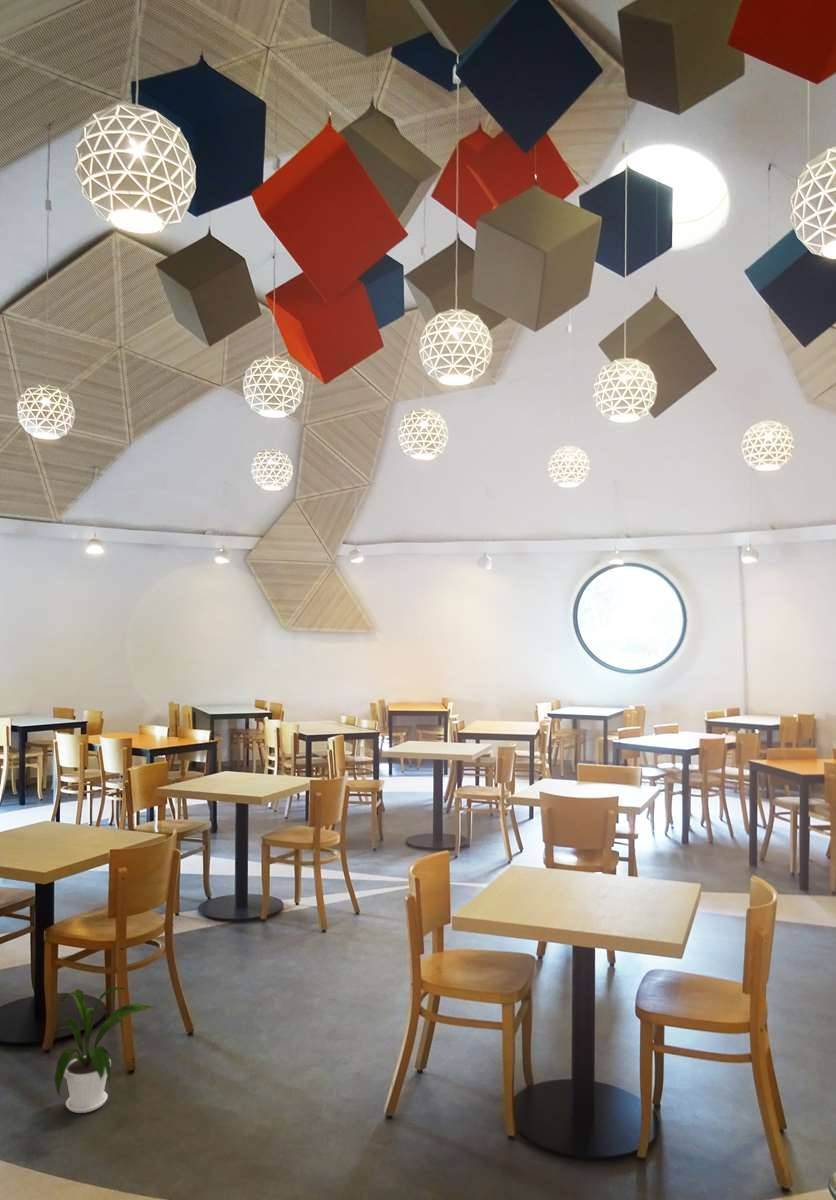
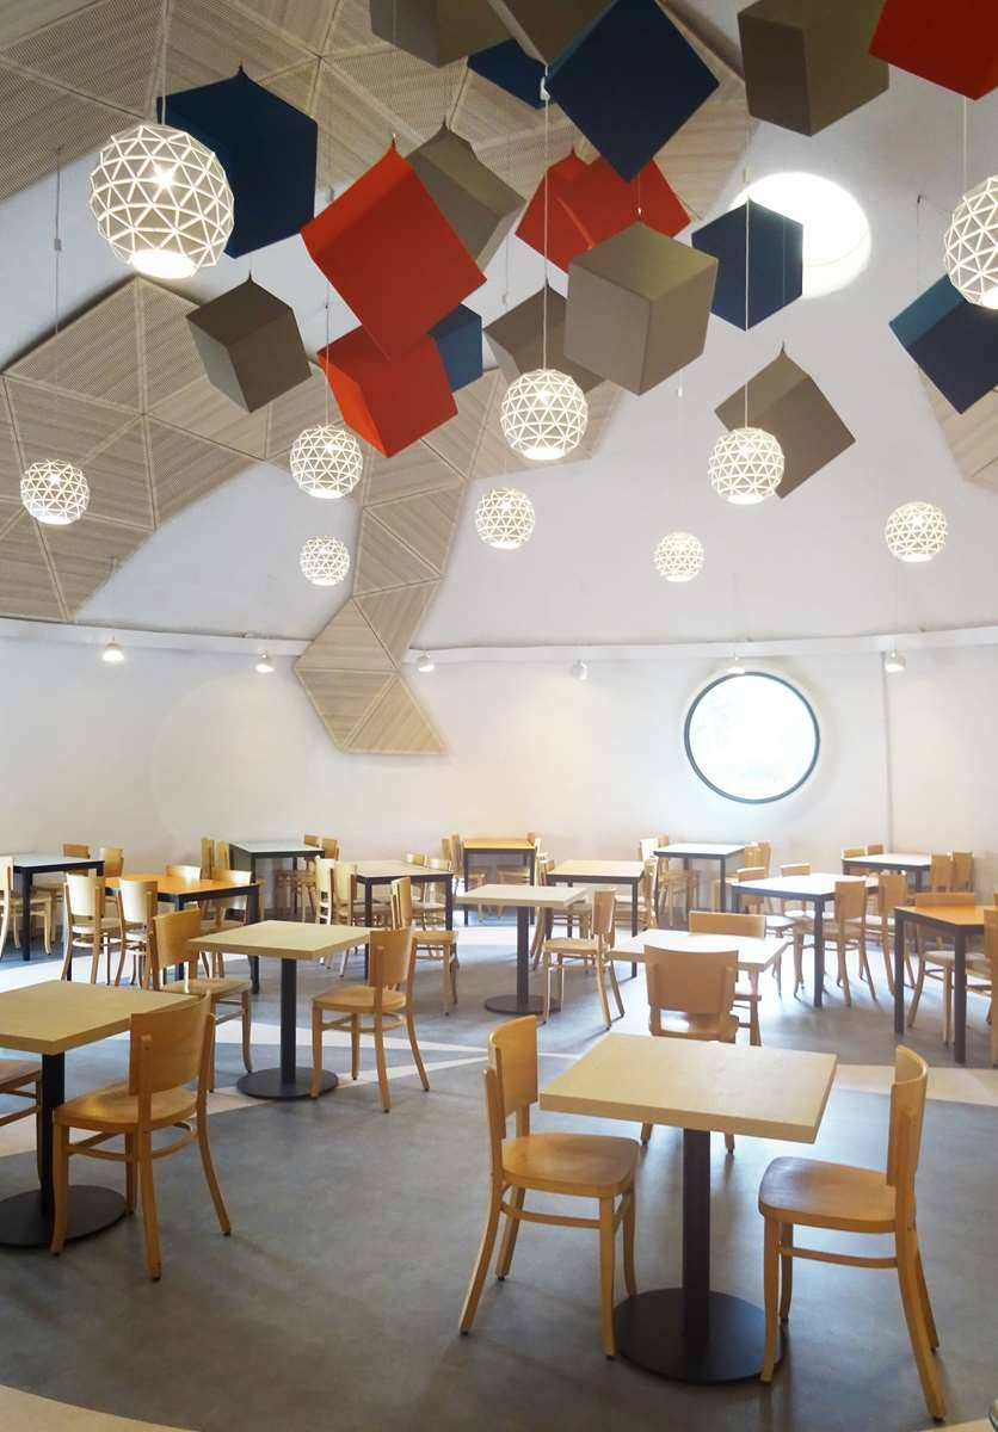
- house plant [53,986,155,1114]
